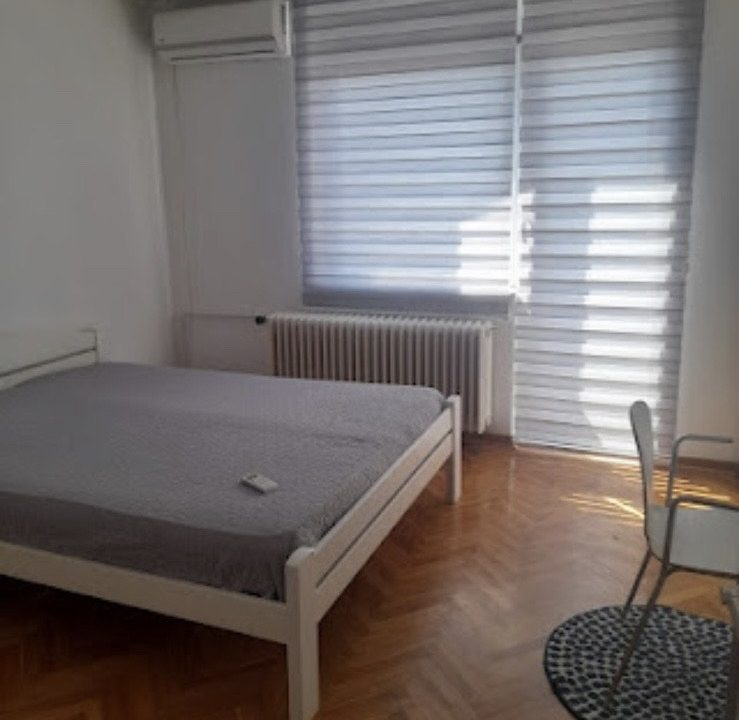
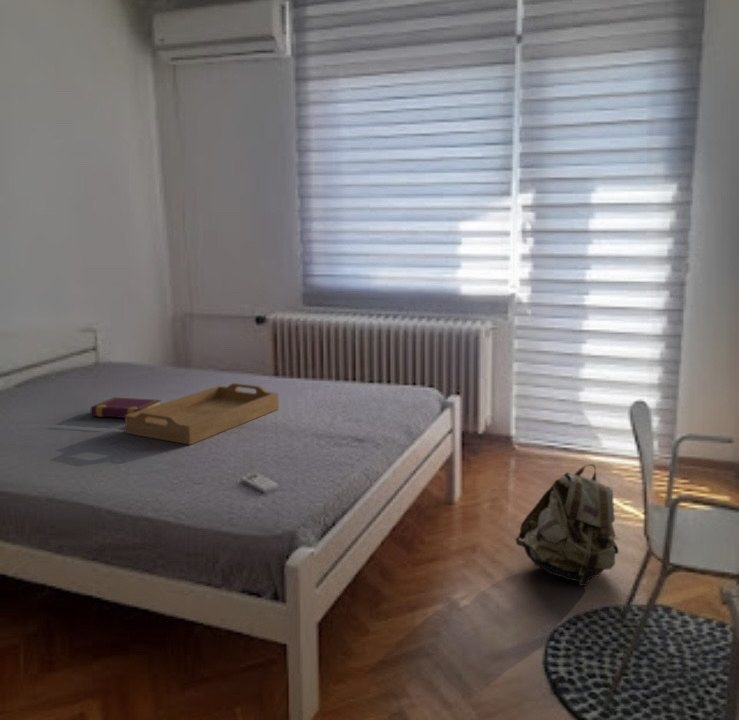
+ book [90,396,162,419]
+ serving tray [124,382,280,446]
+ backpack [515,463,620,587]
